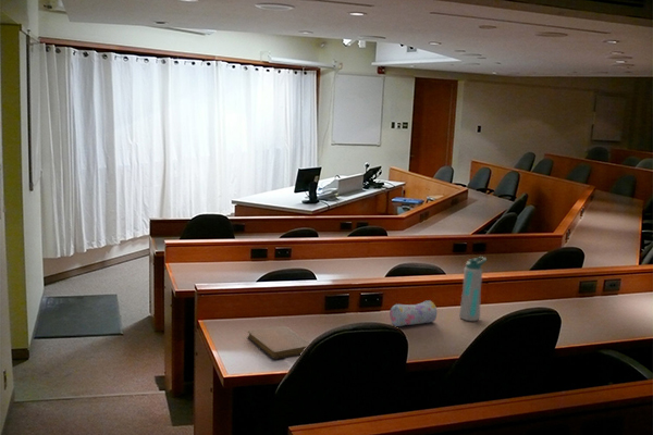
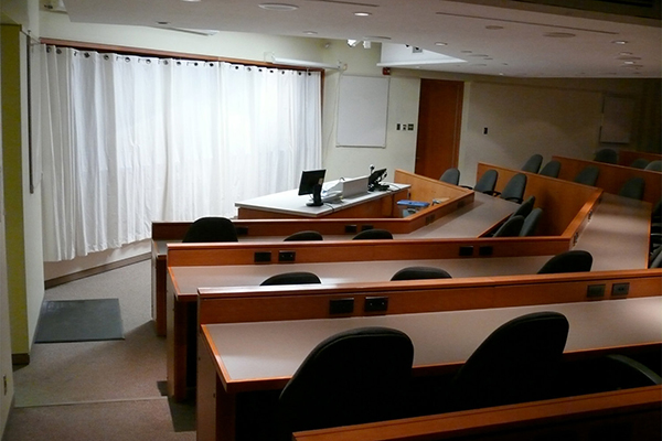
- water bottle [458,256,488,322]
- notebook [247,325,311,360]
- pencil case [389,299,438,327]
